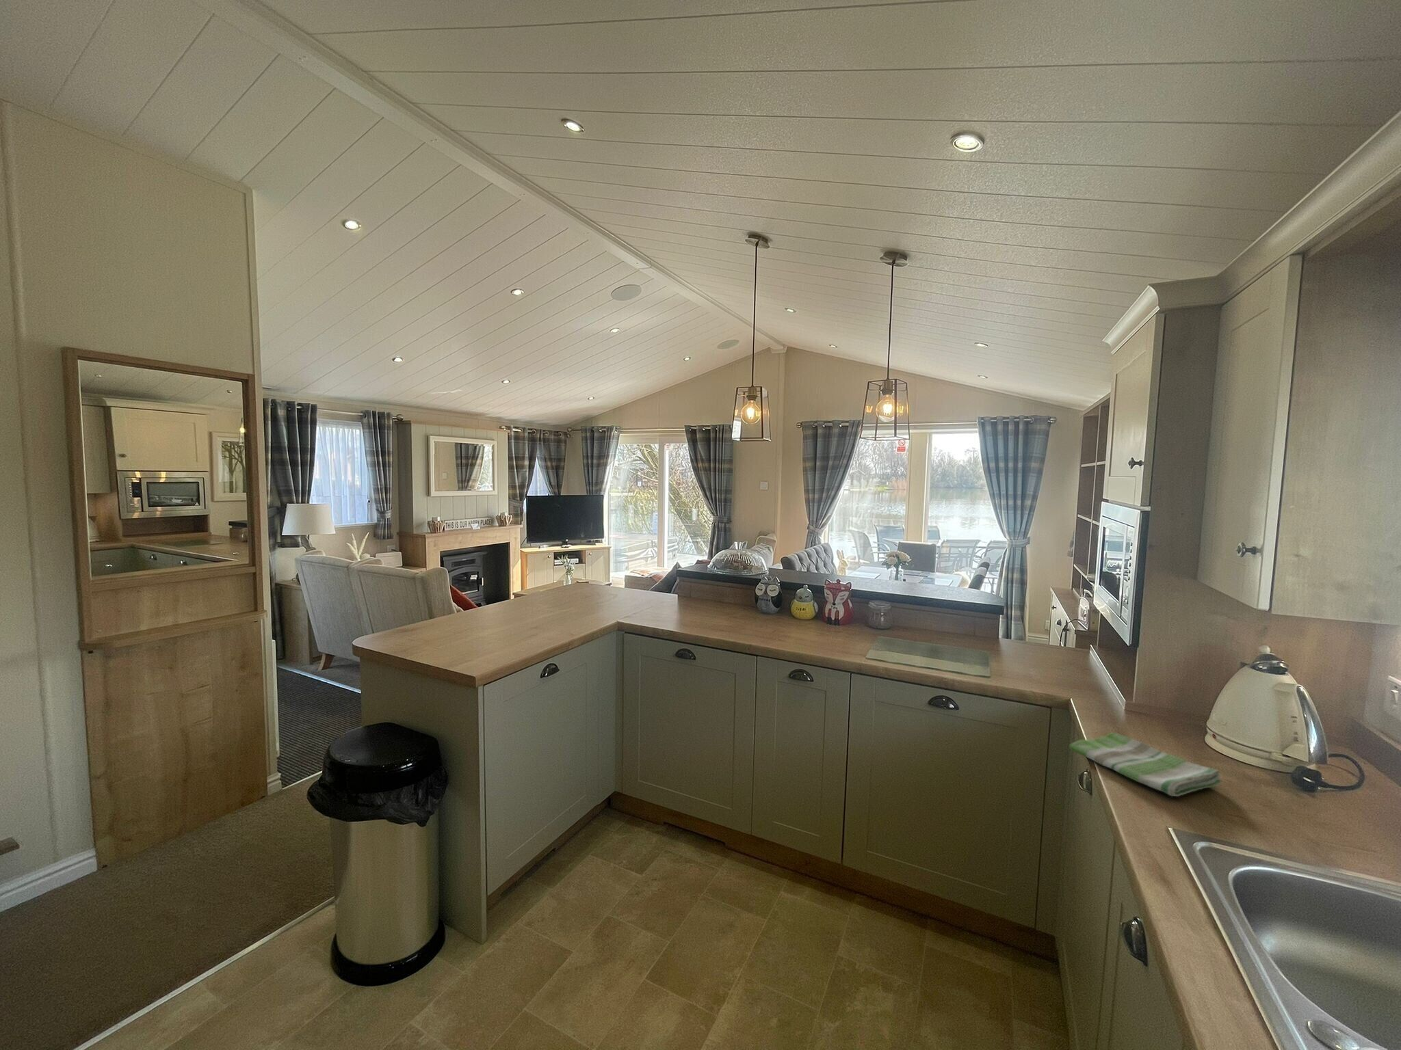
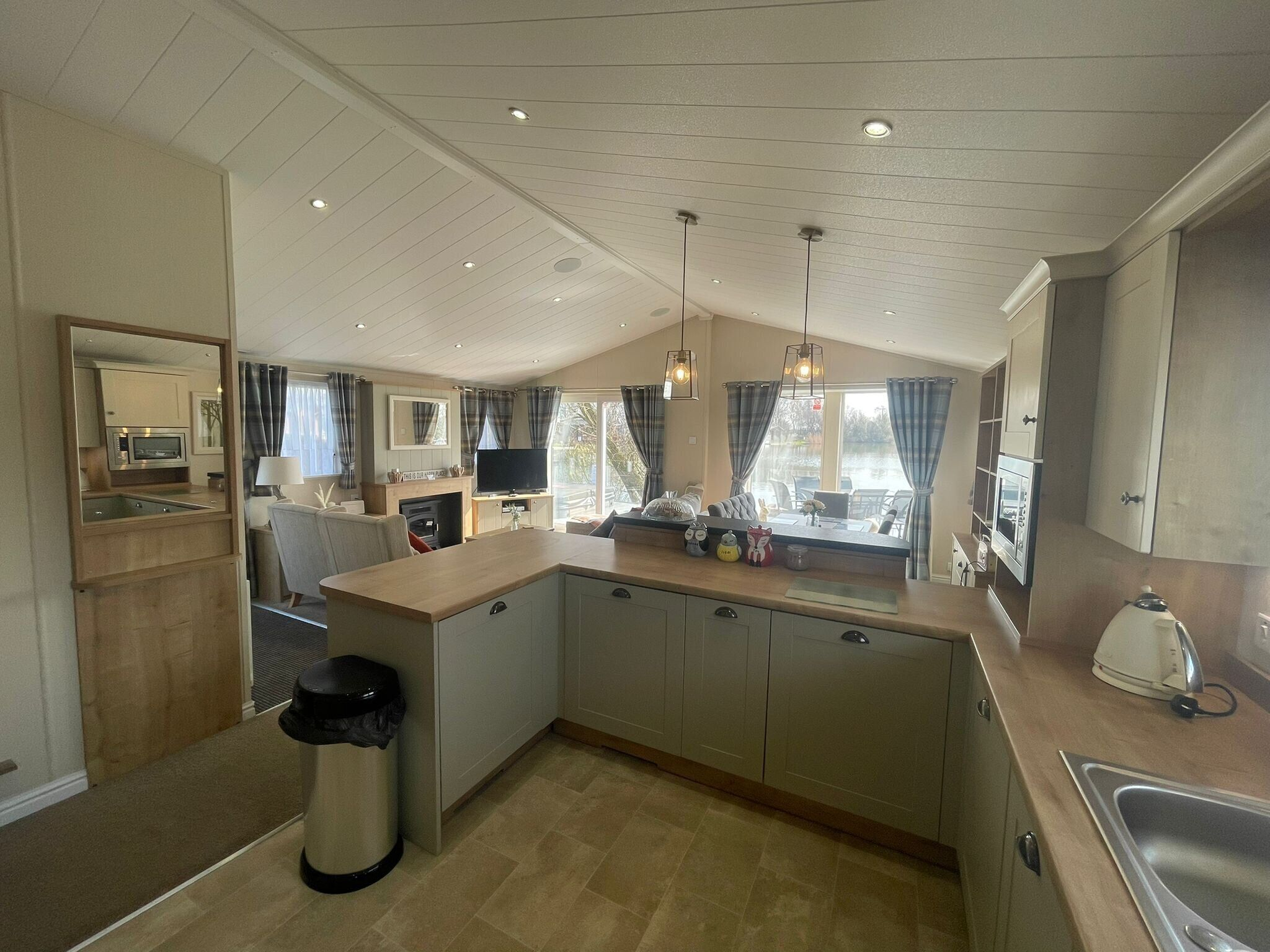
- dish towel [1069,732,1222,797]
